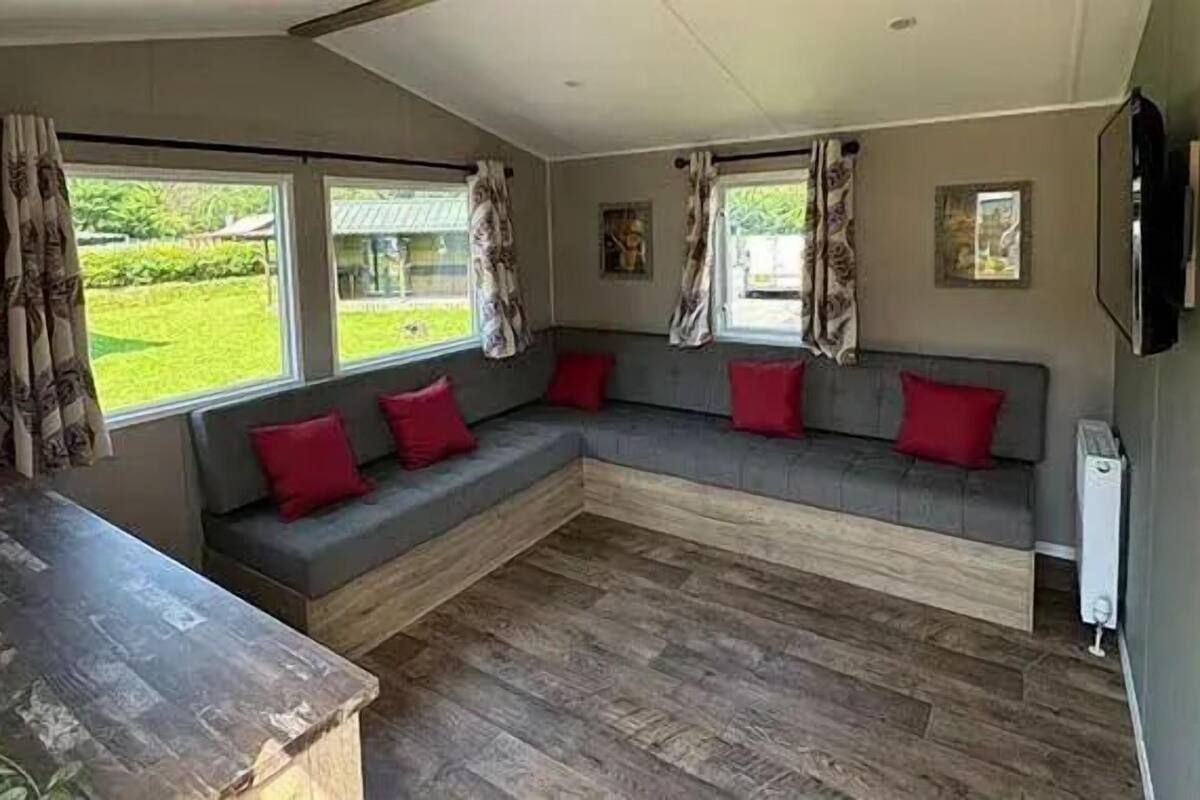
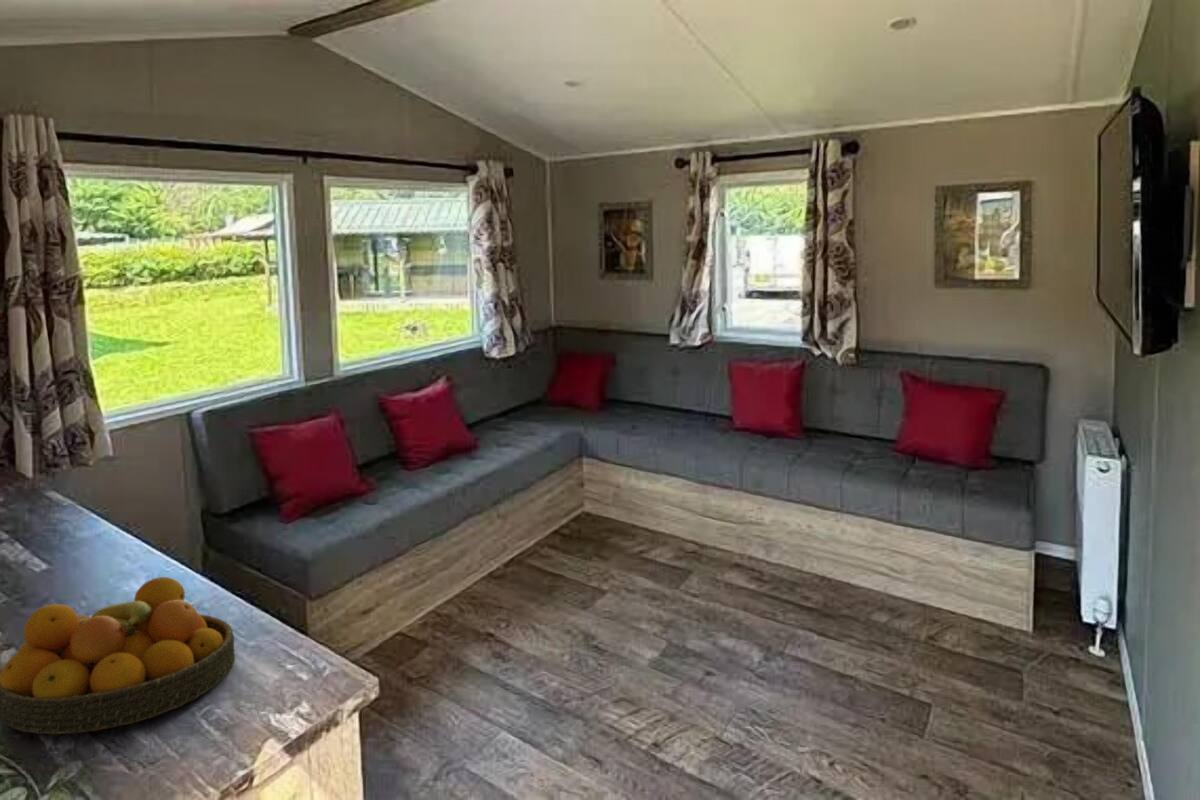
+ fruit bowl [0,576,236,735]
